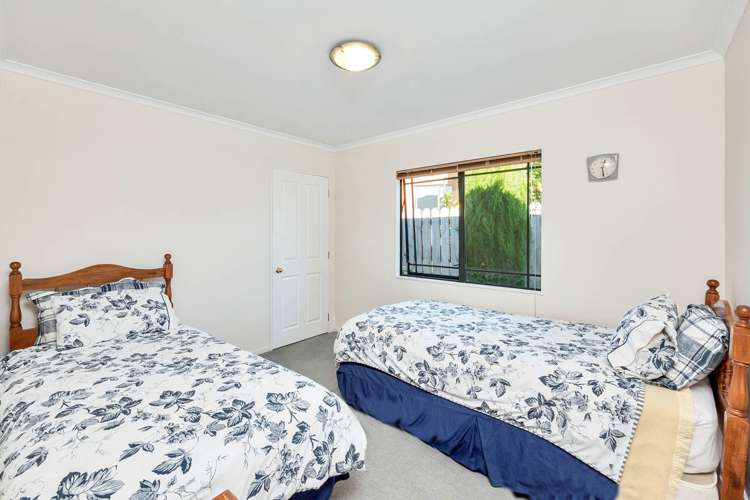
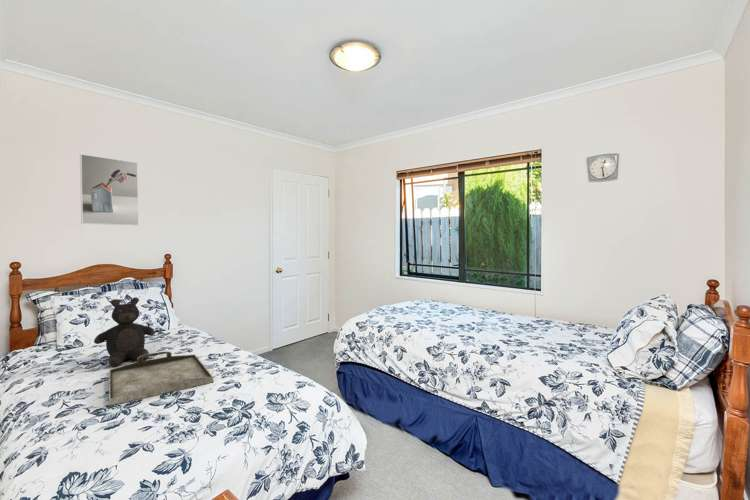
+ serving tray [108,350,214,407]
+ teddy bear [93,296,156,367]
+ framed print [79,153,140,227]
